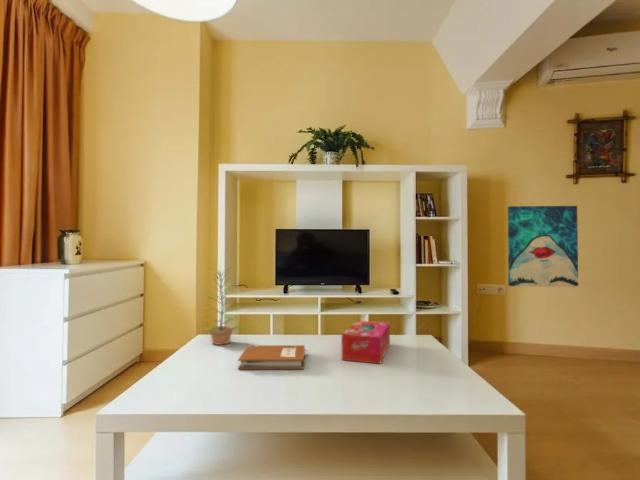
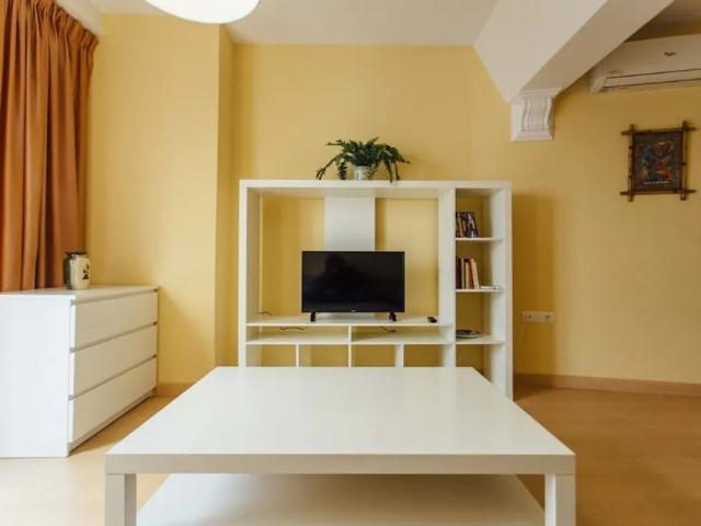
- notebook [237,344,309,370]
- wall art [507,205,579,288]
- tissue box [341,320,391,365]
- plant [202,266,247,346]
